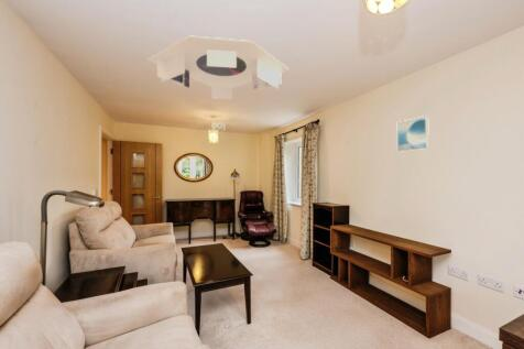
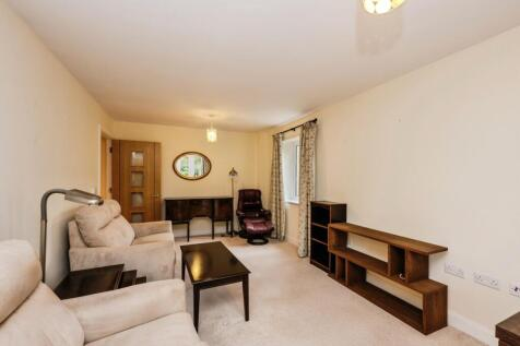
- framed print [396,114,430,153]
- ceiling light [146,34,291,132]
